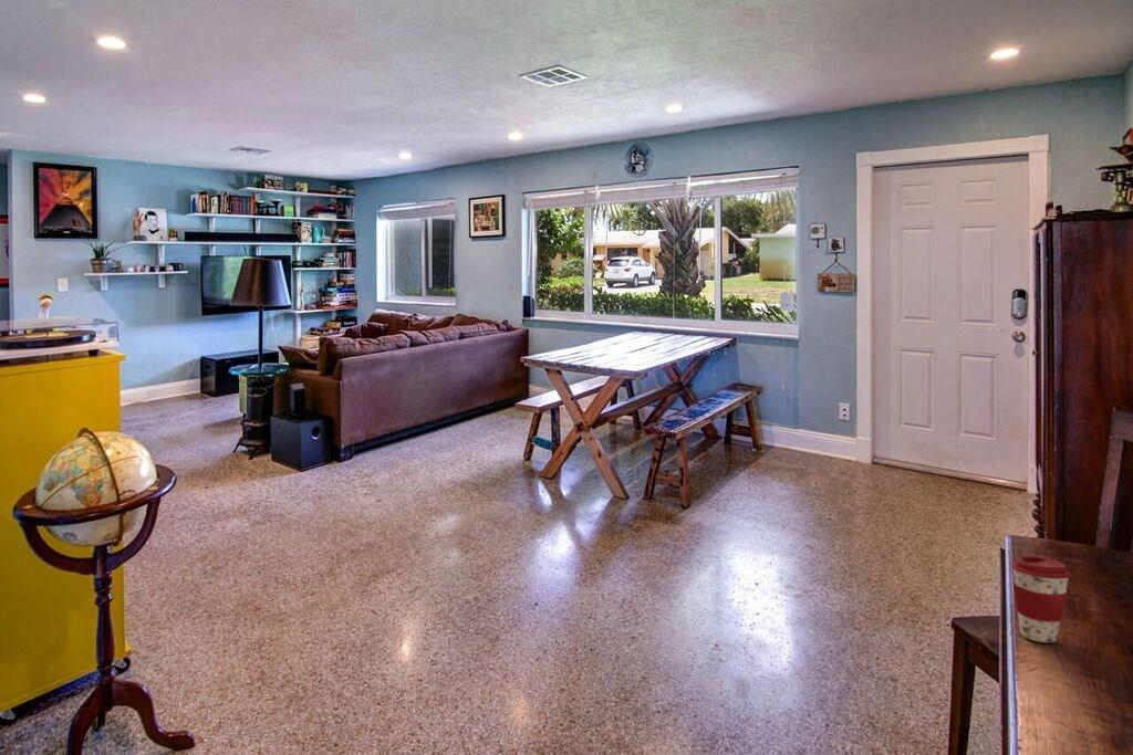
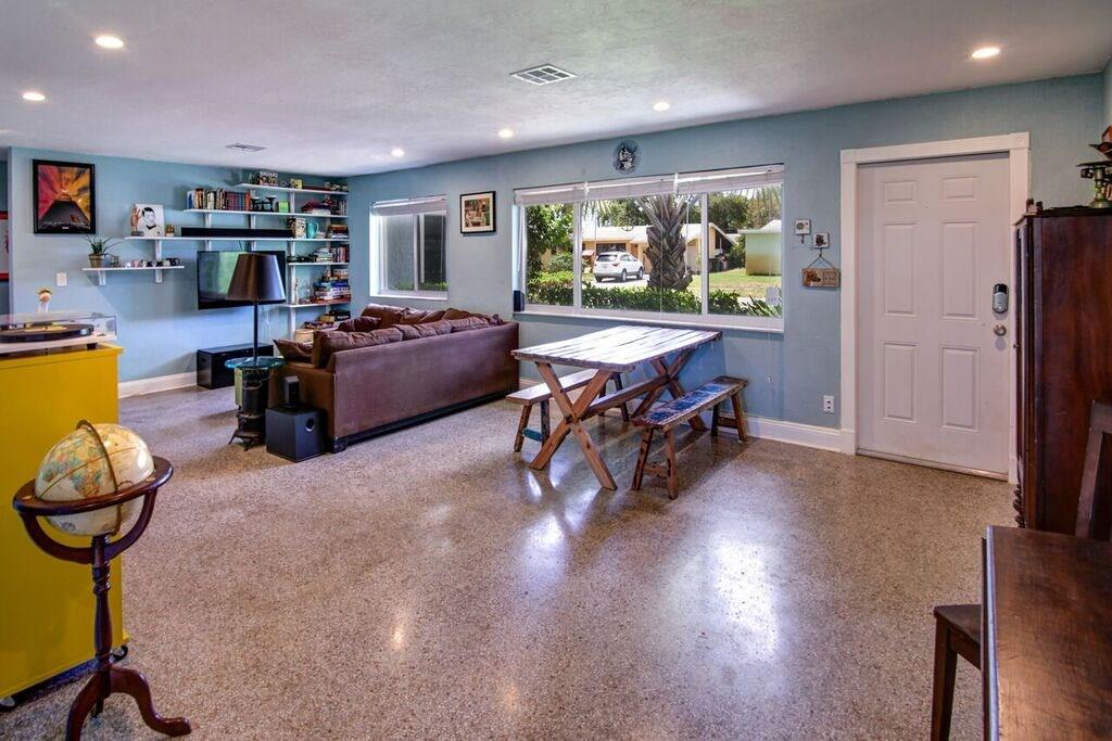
- coffee cup [1010,555,1072,644]
